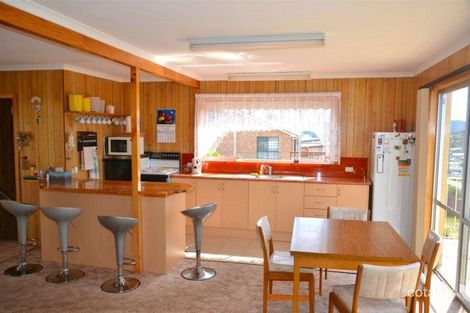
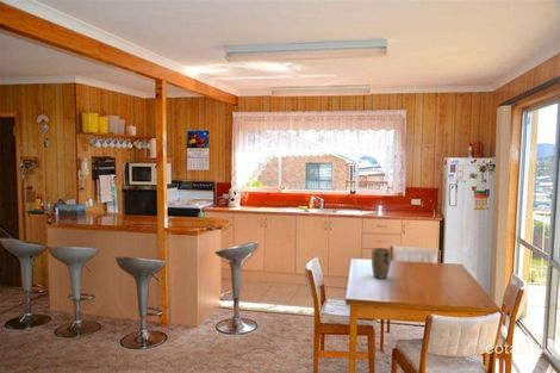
+ plant pot [371,247,392,280]
